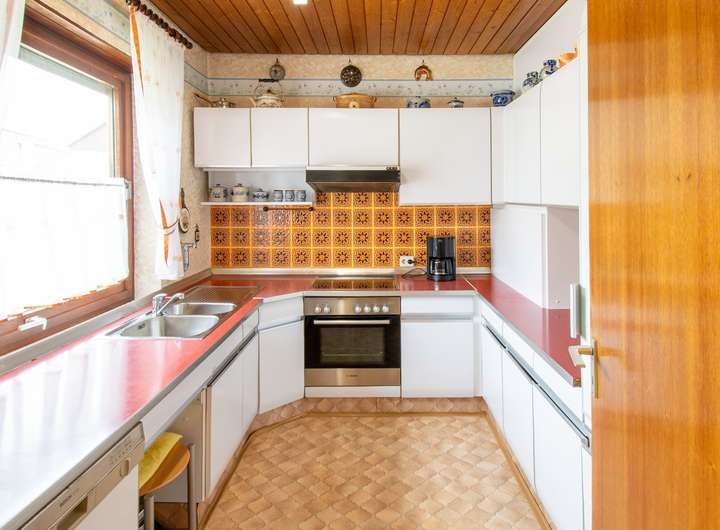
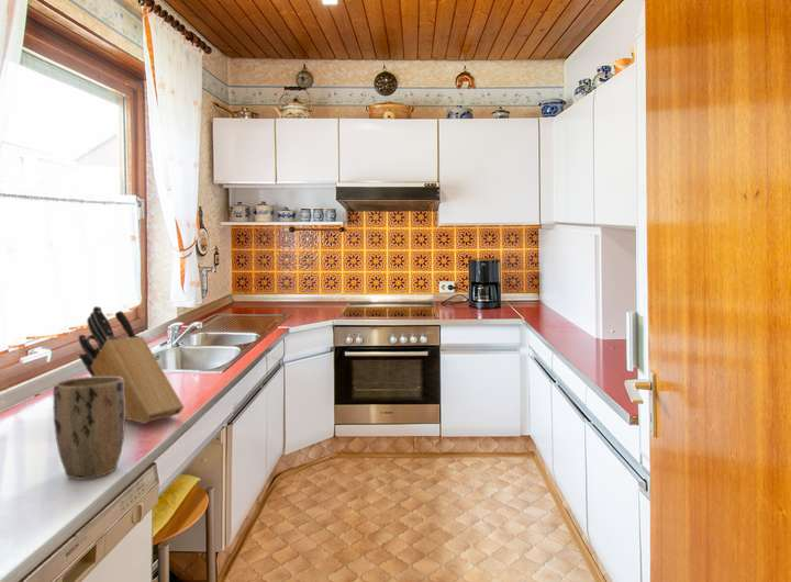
+ knife block [77,305,185,425]
+ plant pot [52,376,126,481]
